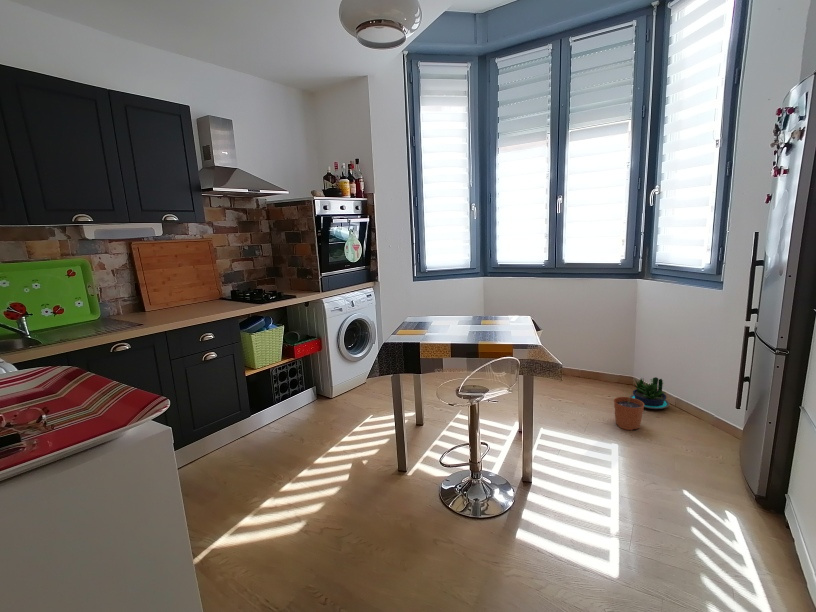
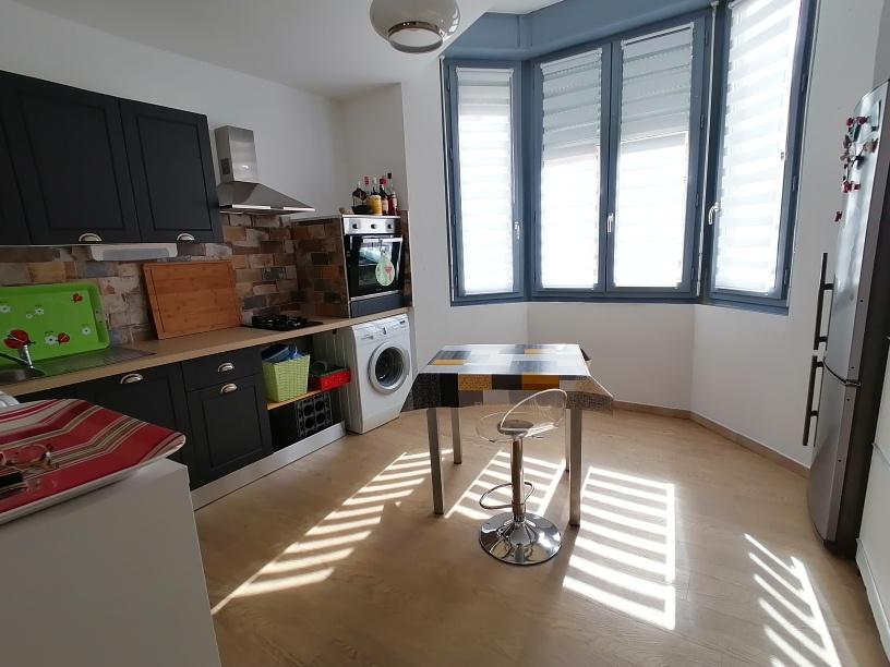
- potted plant [630,376,670,410]
- plant pot [613,393,645,431]
